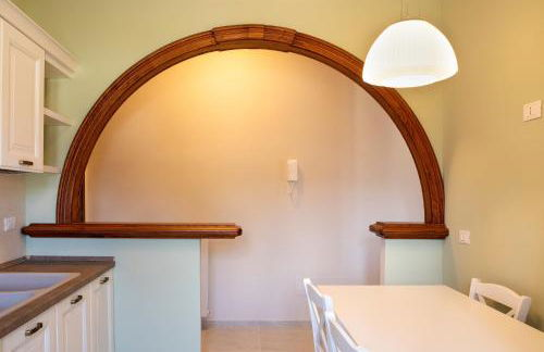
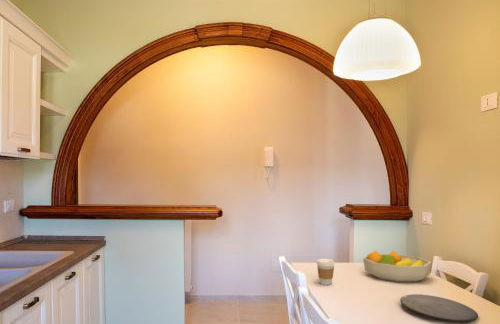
+ coffee cup [316,258,335,286]
+ plate [399,293,479,323]
+ fruit bowl [362,250,432,283]
